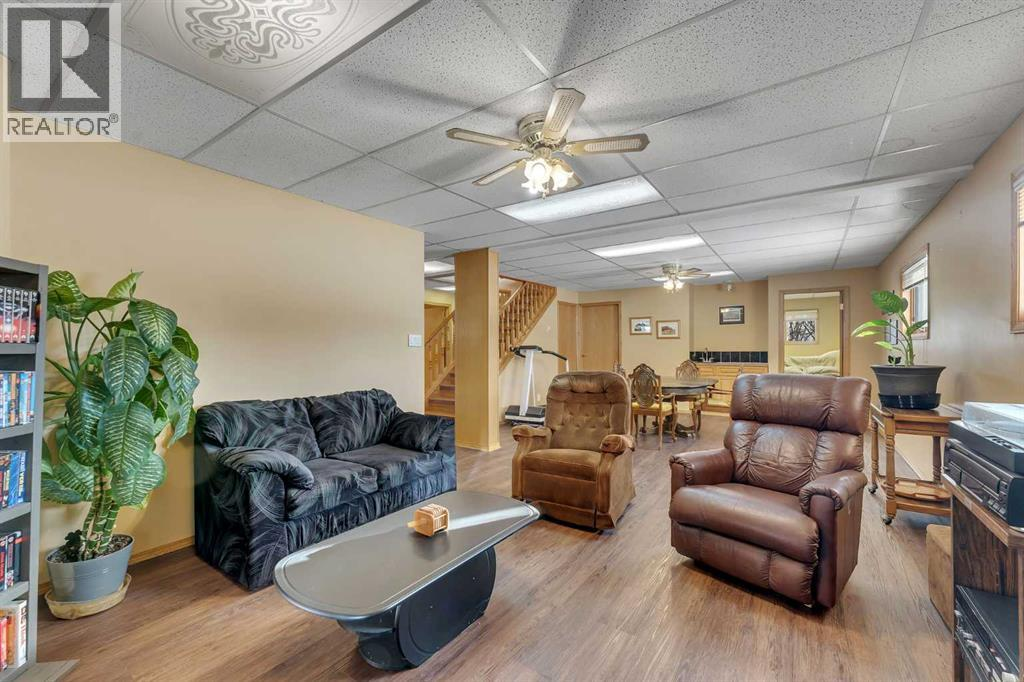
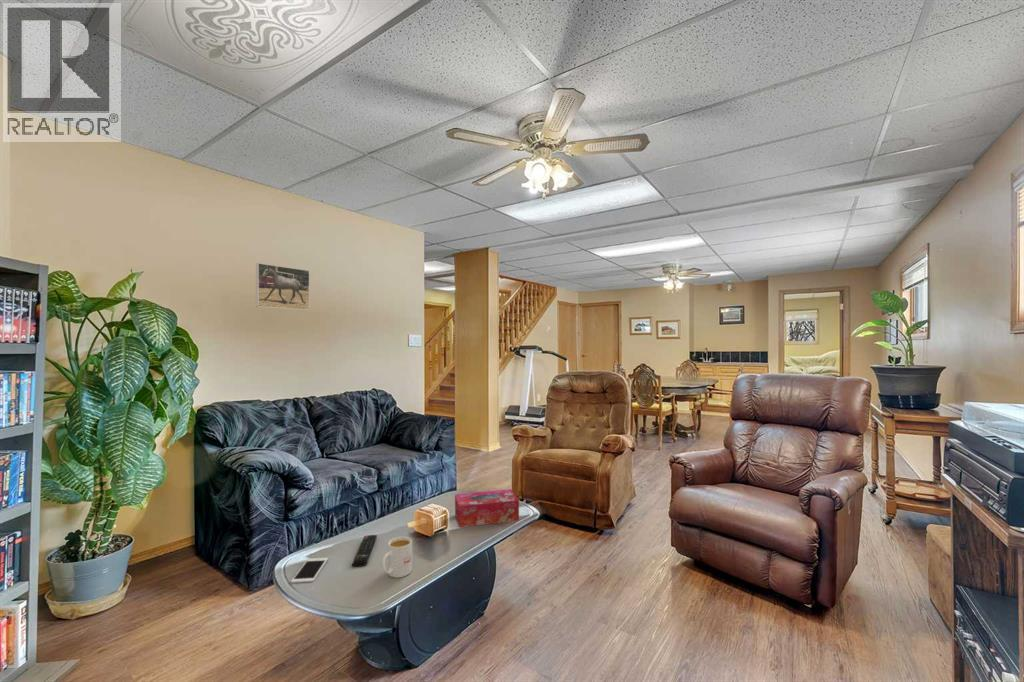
+ mug [382,536,413,579]
+ remote control [351,534,378,568]
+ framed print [255,262,311,311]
+ tissue box [454,488,520,528]
+ cell phone [290,557,329,584]
